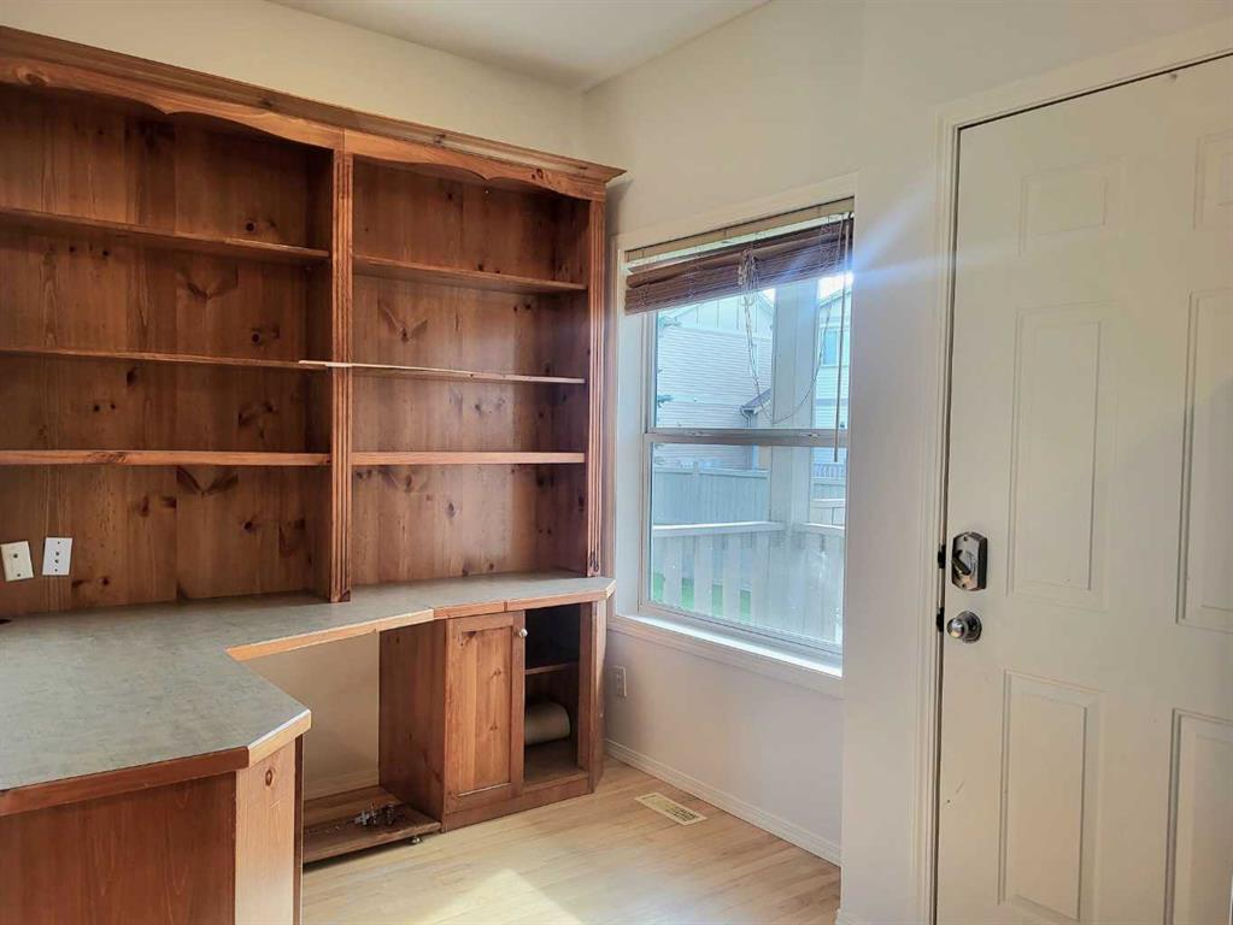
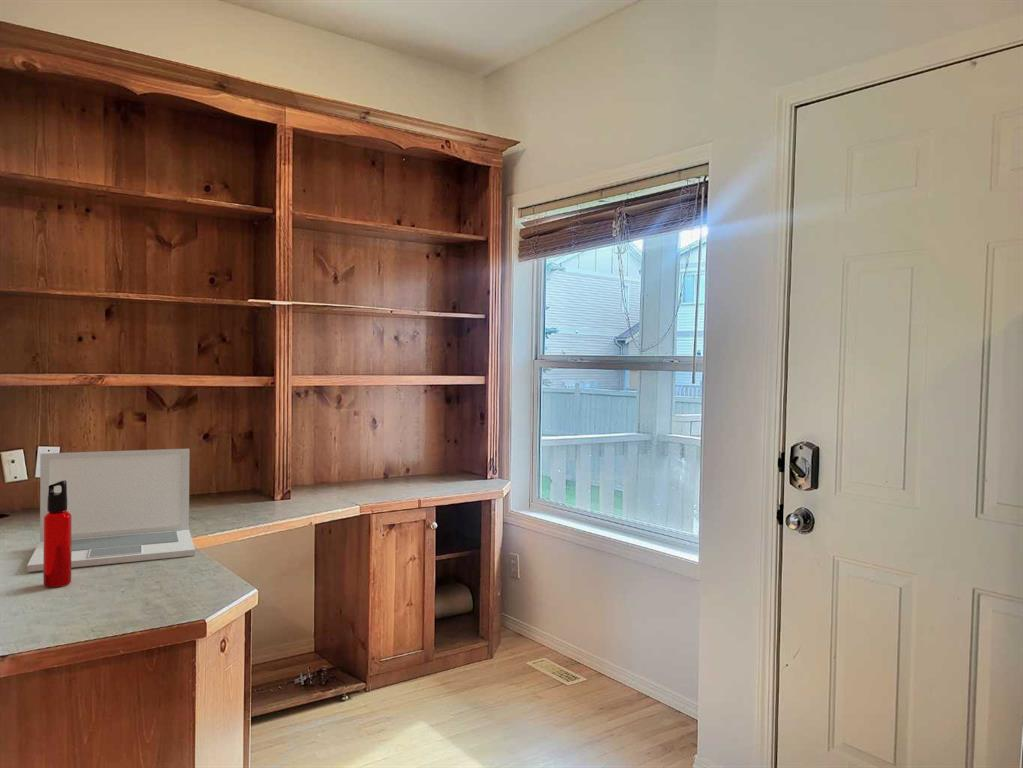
+ water bottle [42,480,72,588]
+ laptop [26,448,196,573]
